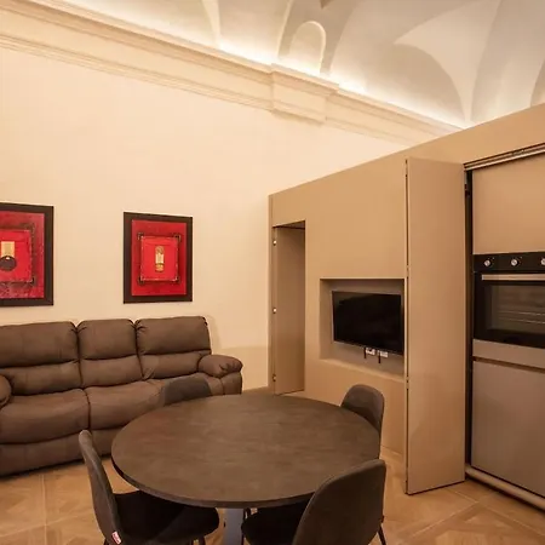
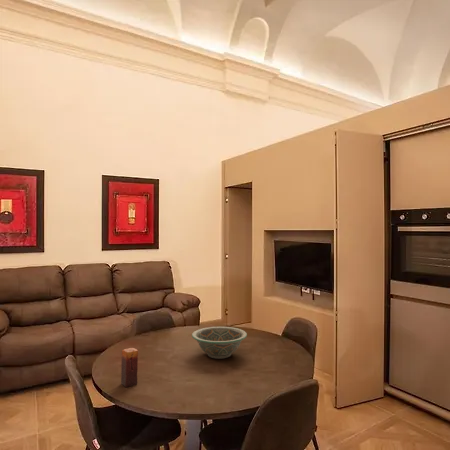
+ decorative bowl [191,326,248,360]
+ candle [120,347,139,388]
